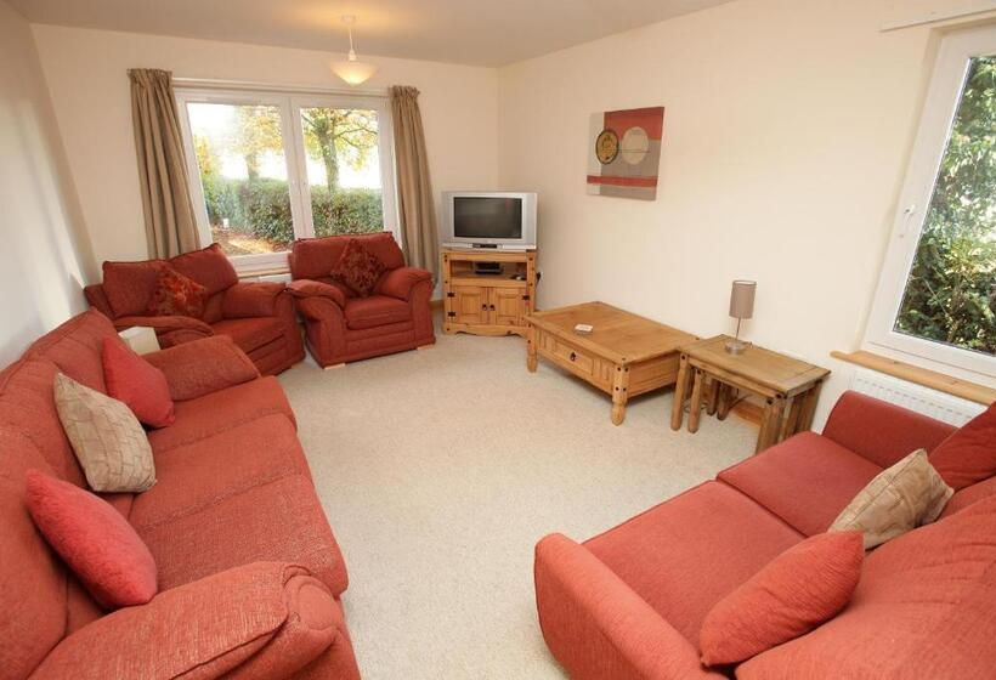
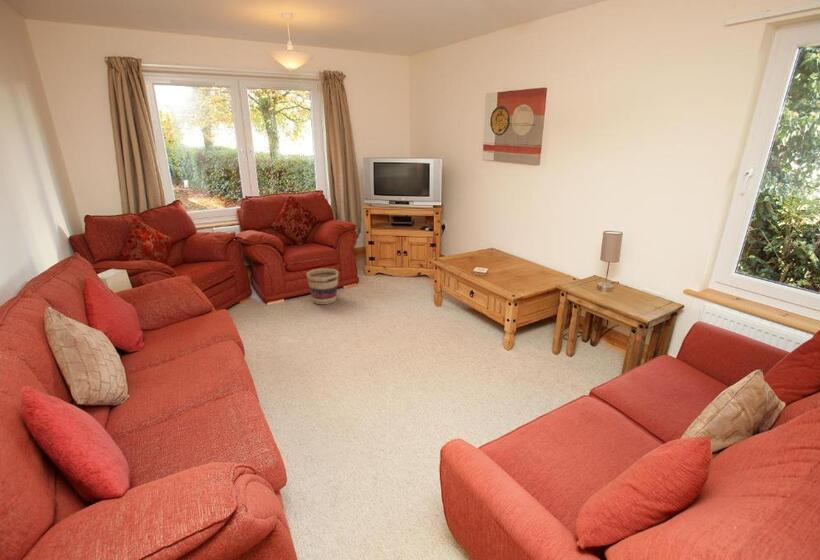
+ basket [305,267,340,305]
